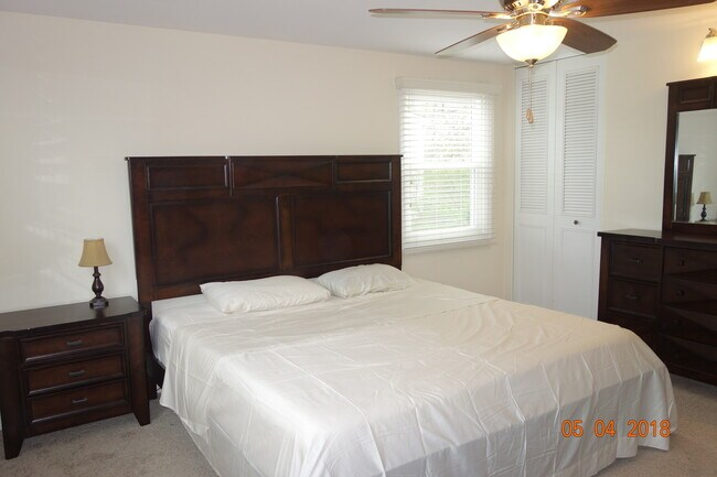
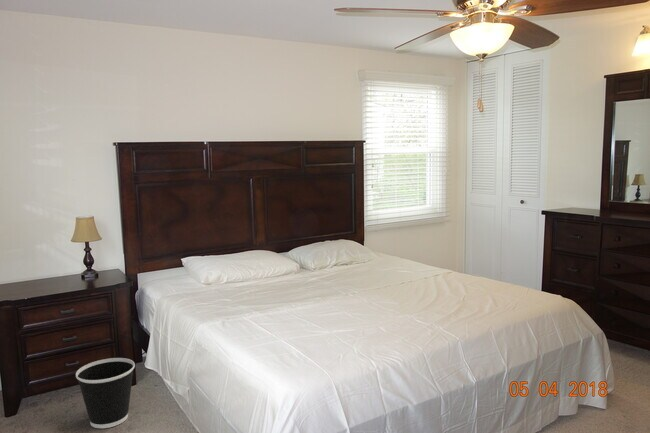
+ wastebasket [75,357,136,429]
